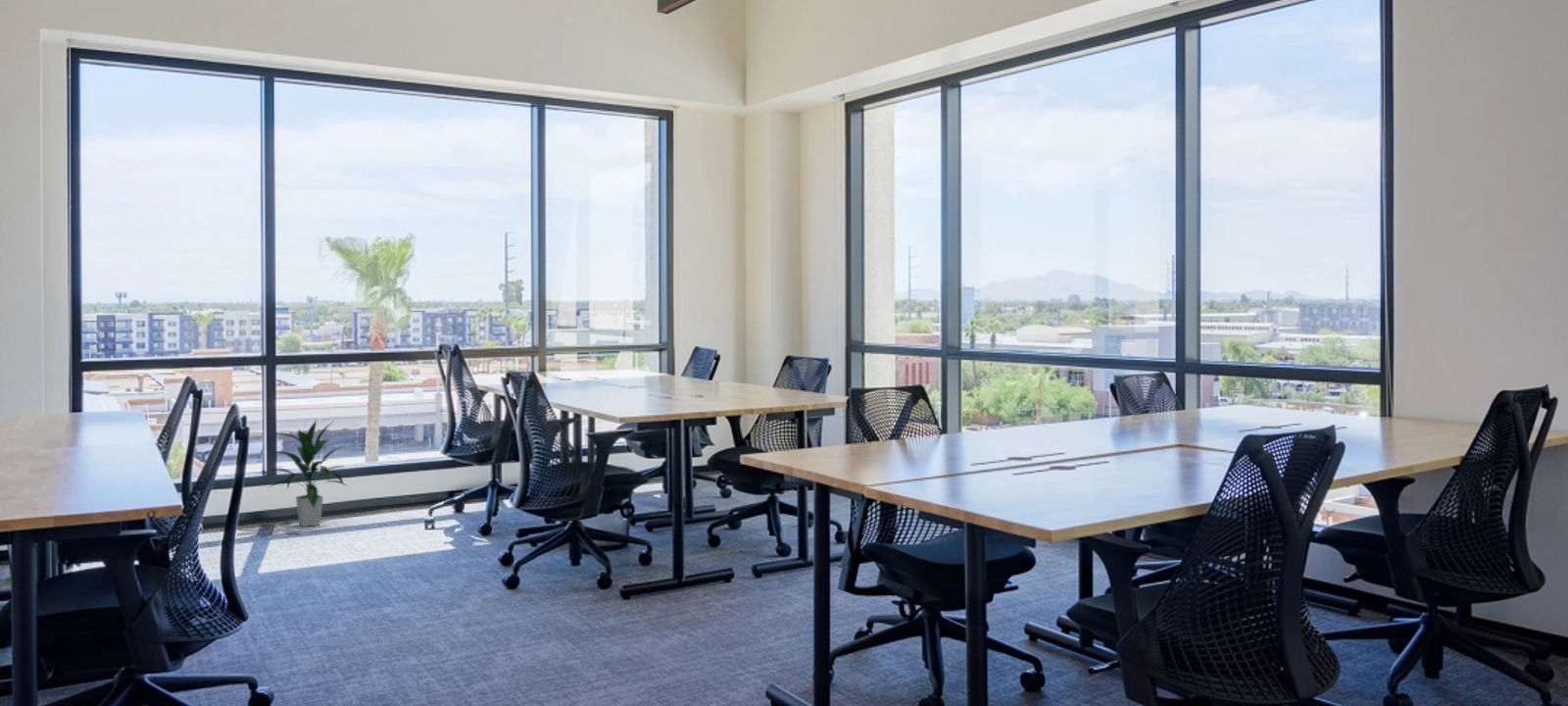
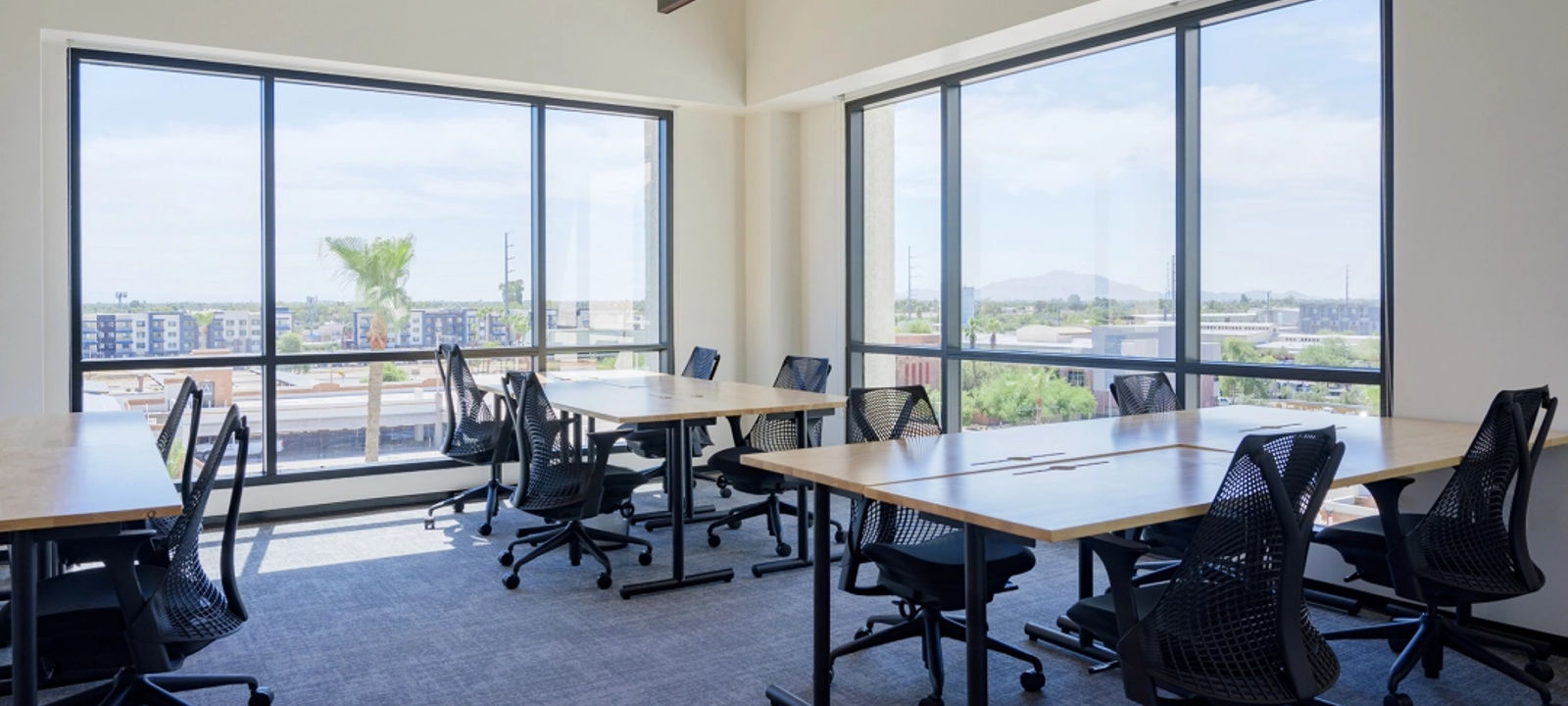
- indoor plant [264,419,349,528]
